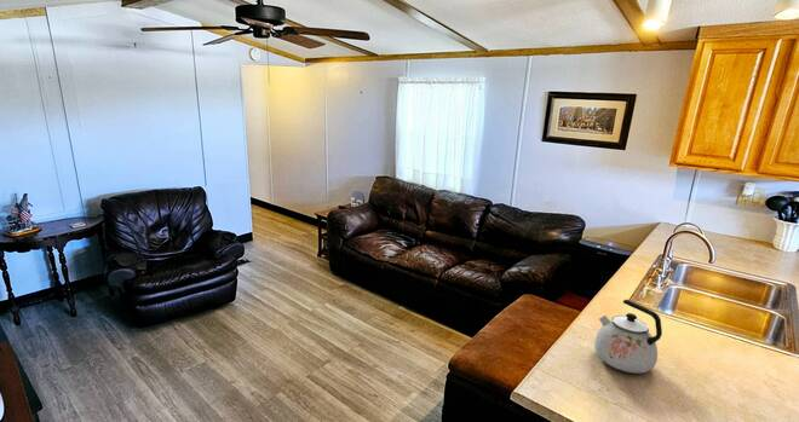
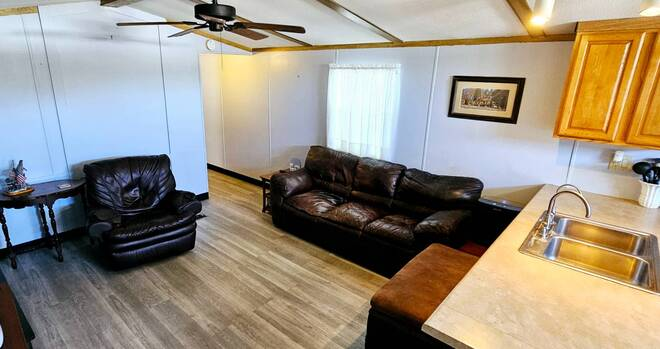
- kettle [593,299,663,375]
